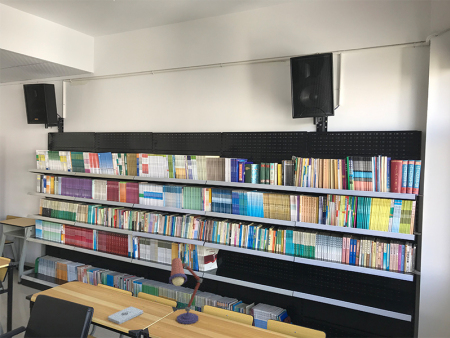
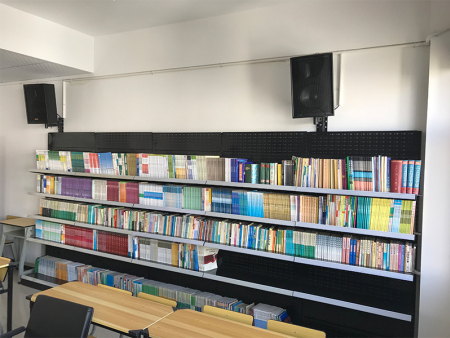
- notepad [107,306,144,325]
- desk lamp [168,257,204,325]
